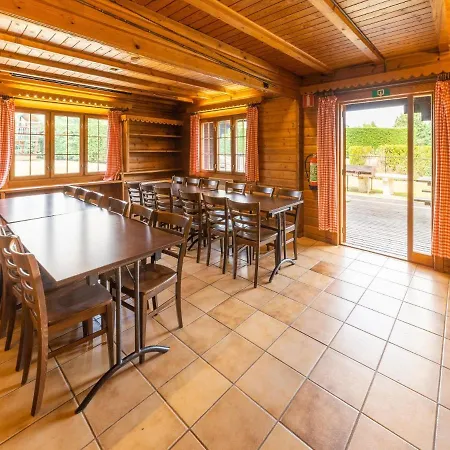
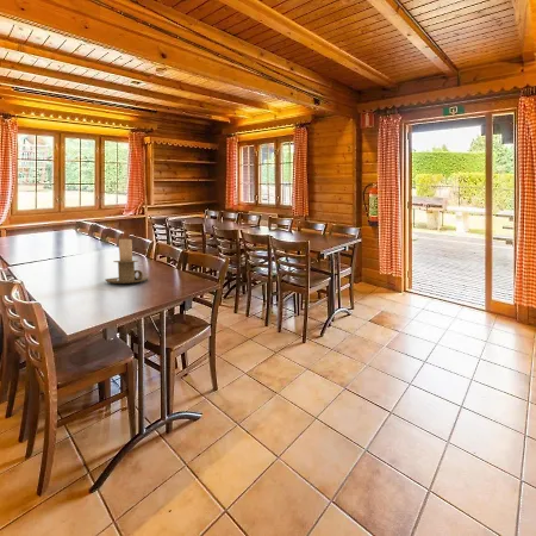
+ candle holder [105,237,149,285]
